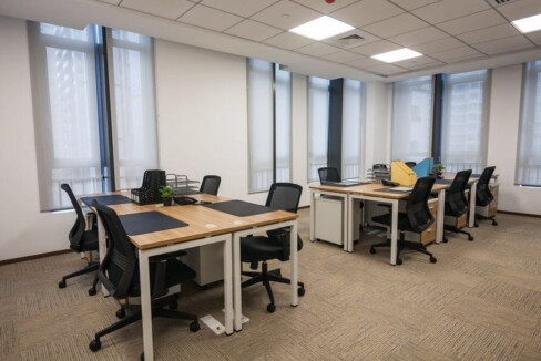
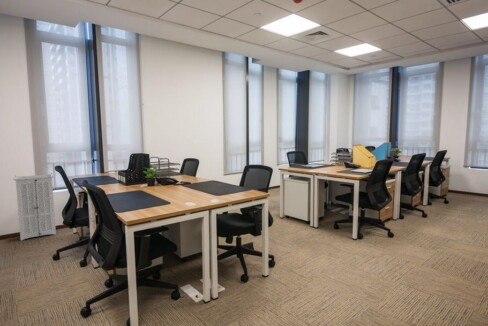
+ storage cabinet [12,173,57,241]
